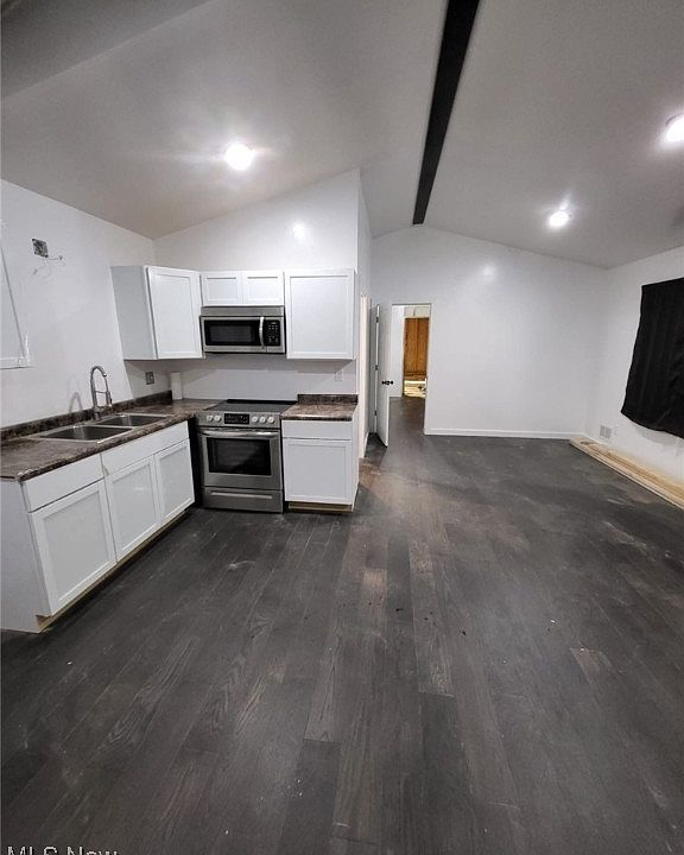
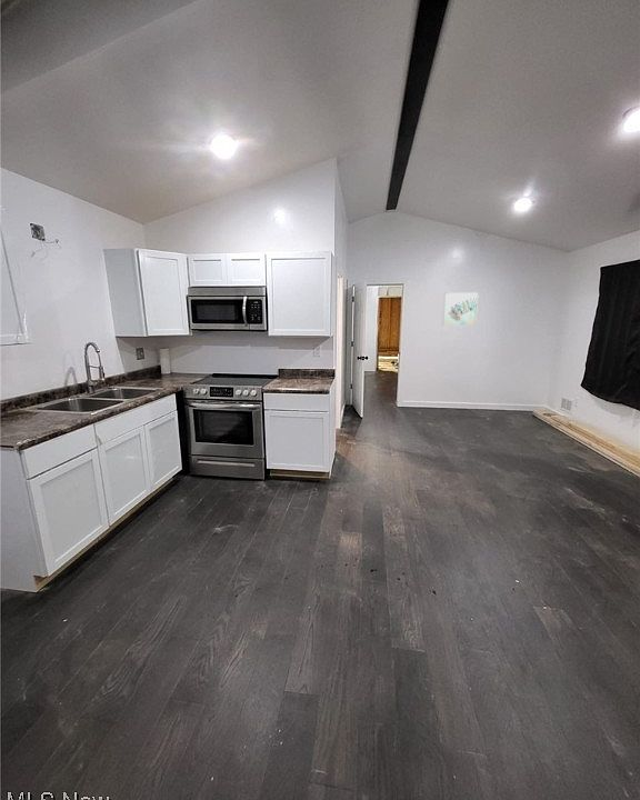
+ wall art [441,291,480,327]
